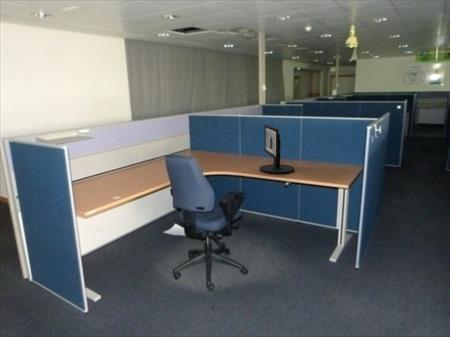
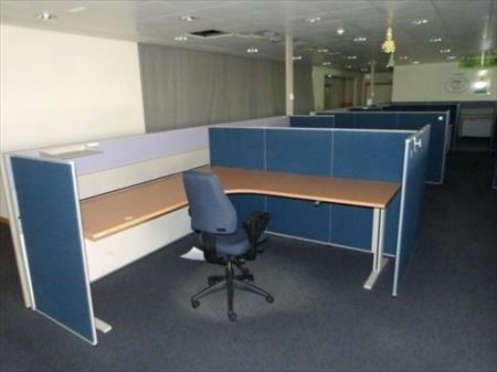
- computer monitor [258,123,295,175]
